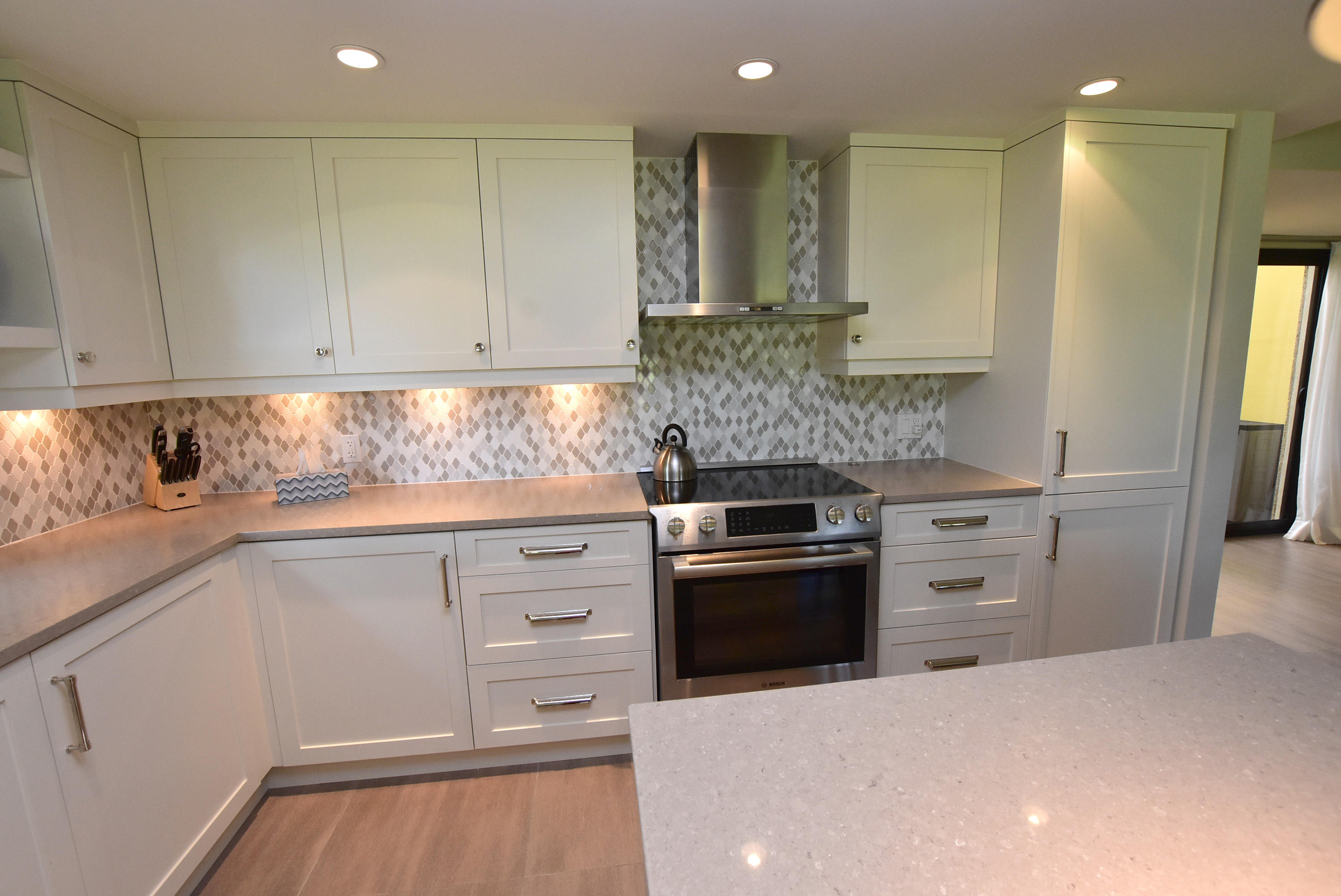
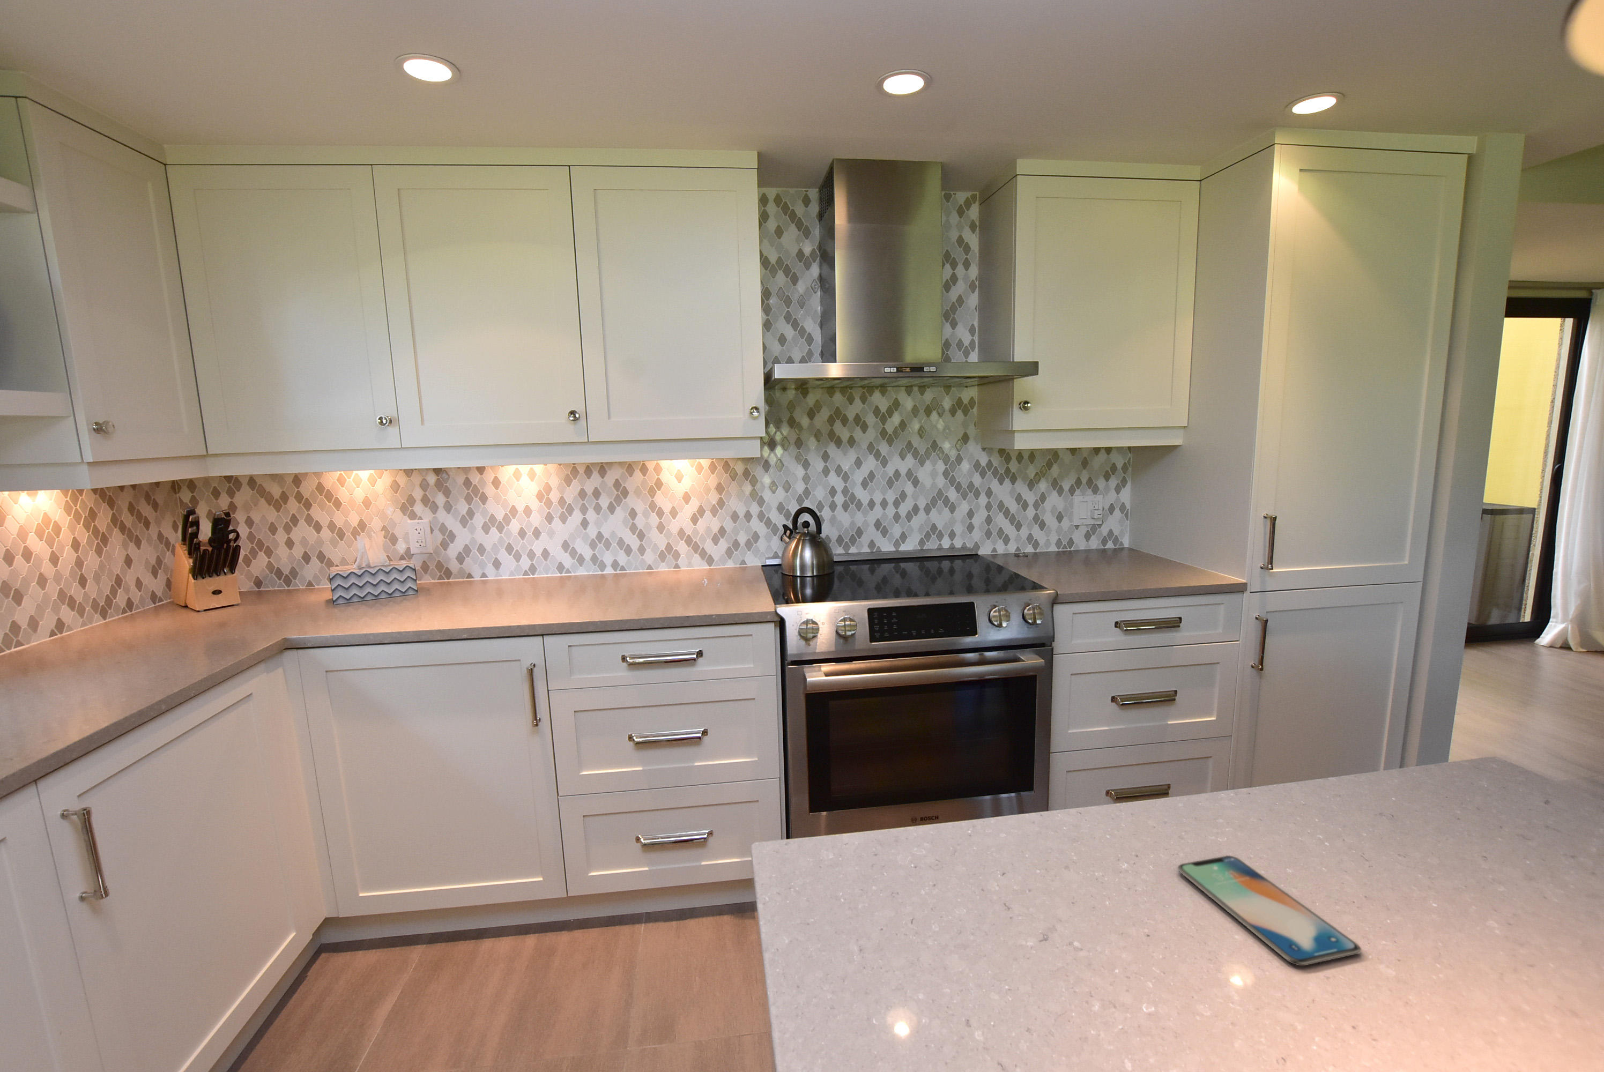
+ smartphone [1177,855,1361,967]
